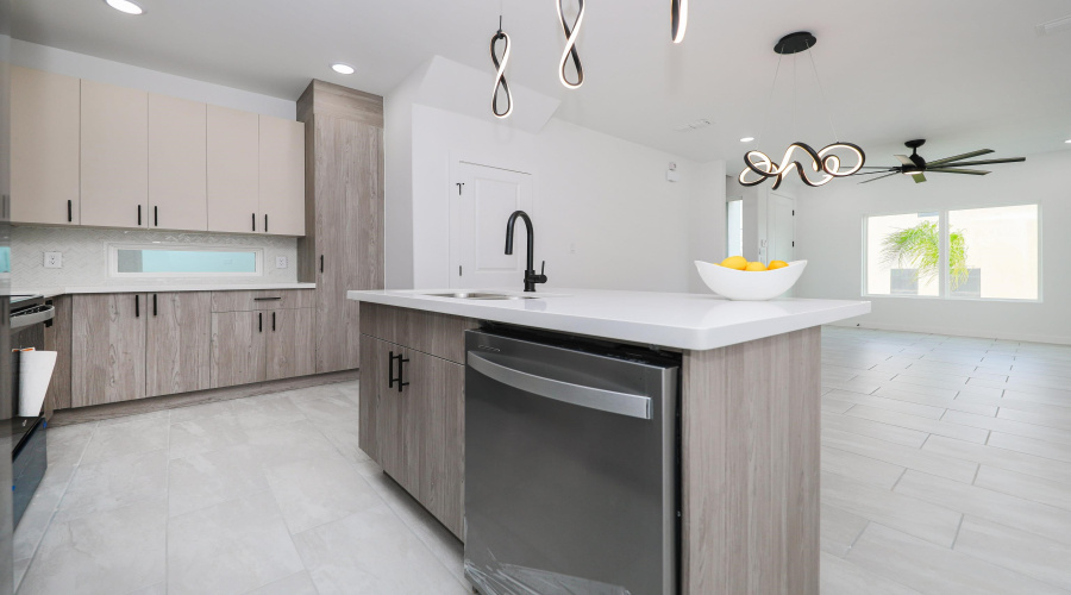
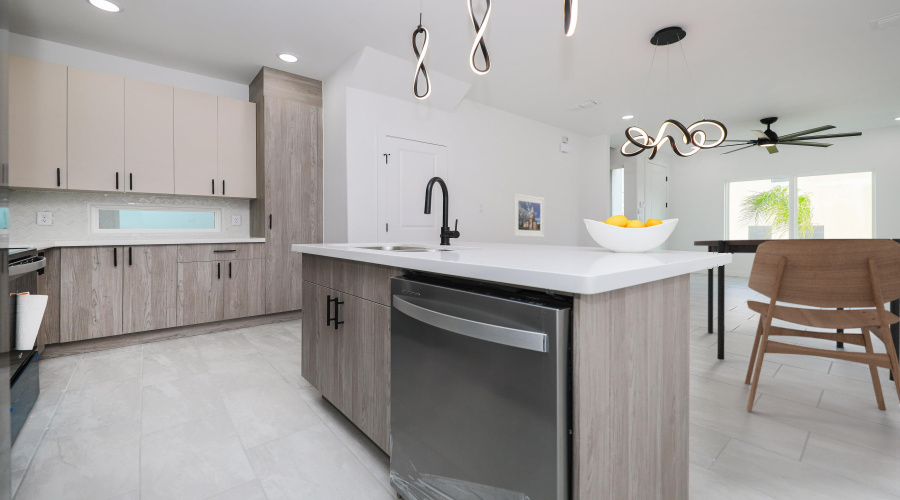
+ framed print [512,193,545,238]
+ dining table [693,238,900,382]
+ dining chair [744,238,900,412]
